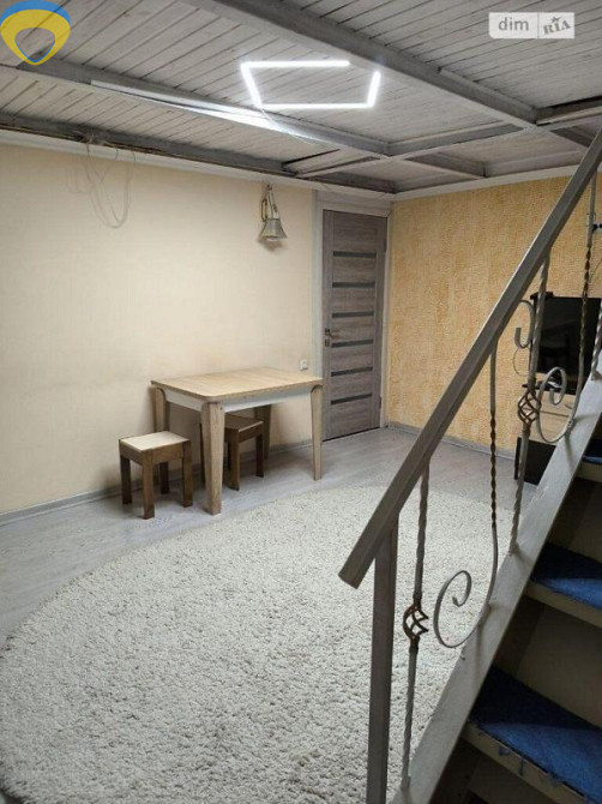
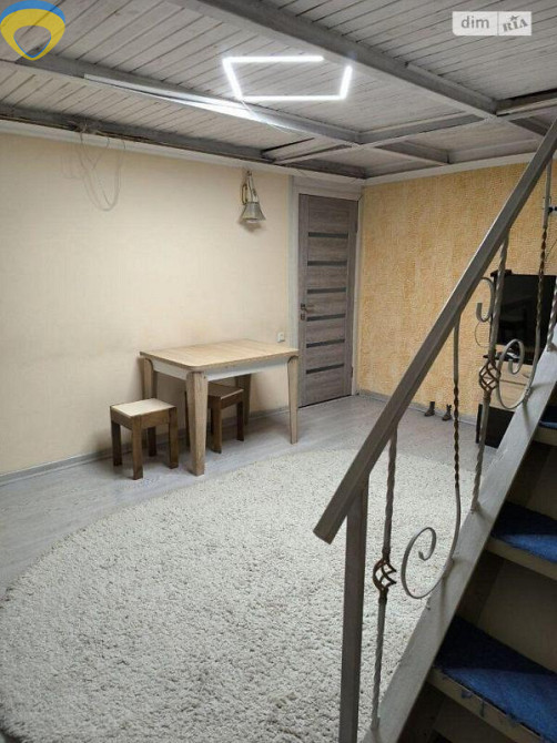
+ boots [423,399,453,421]
